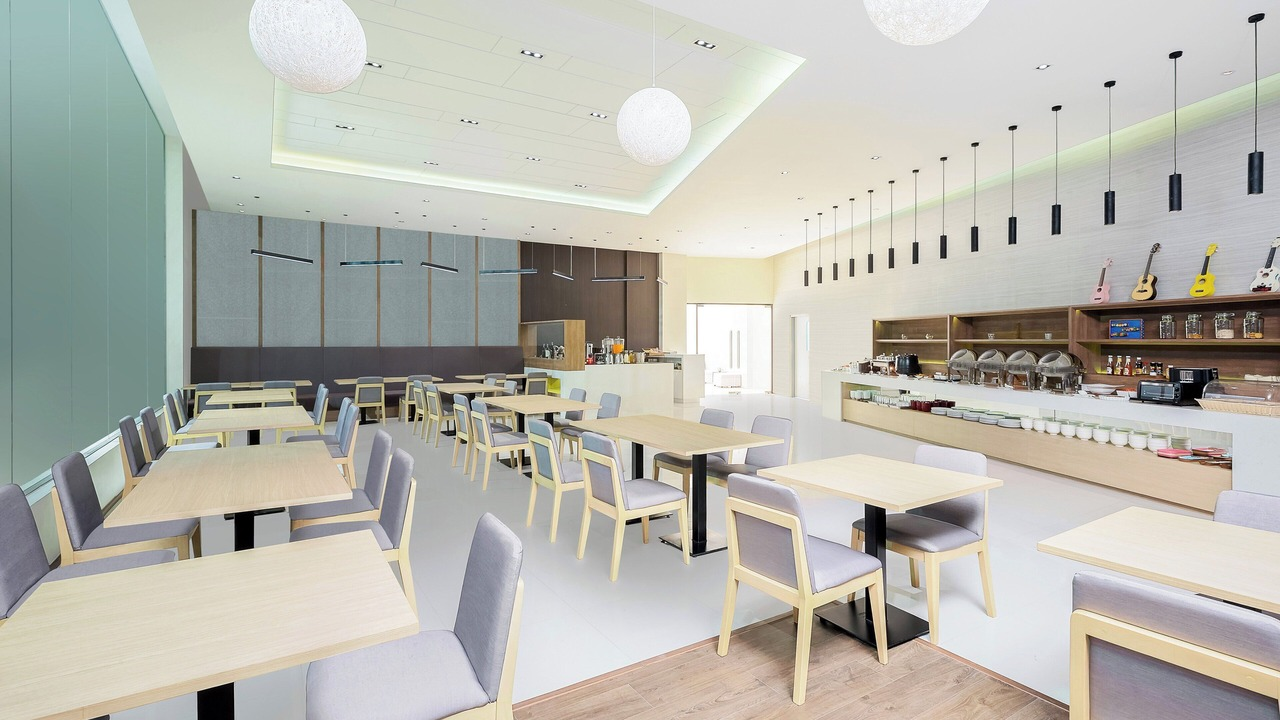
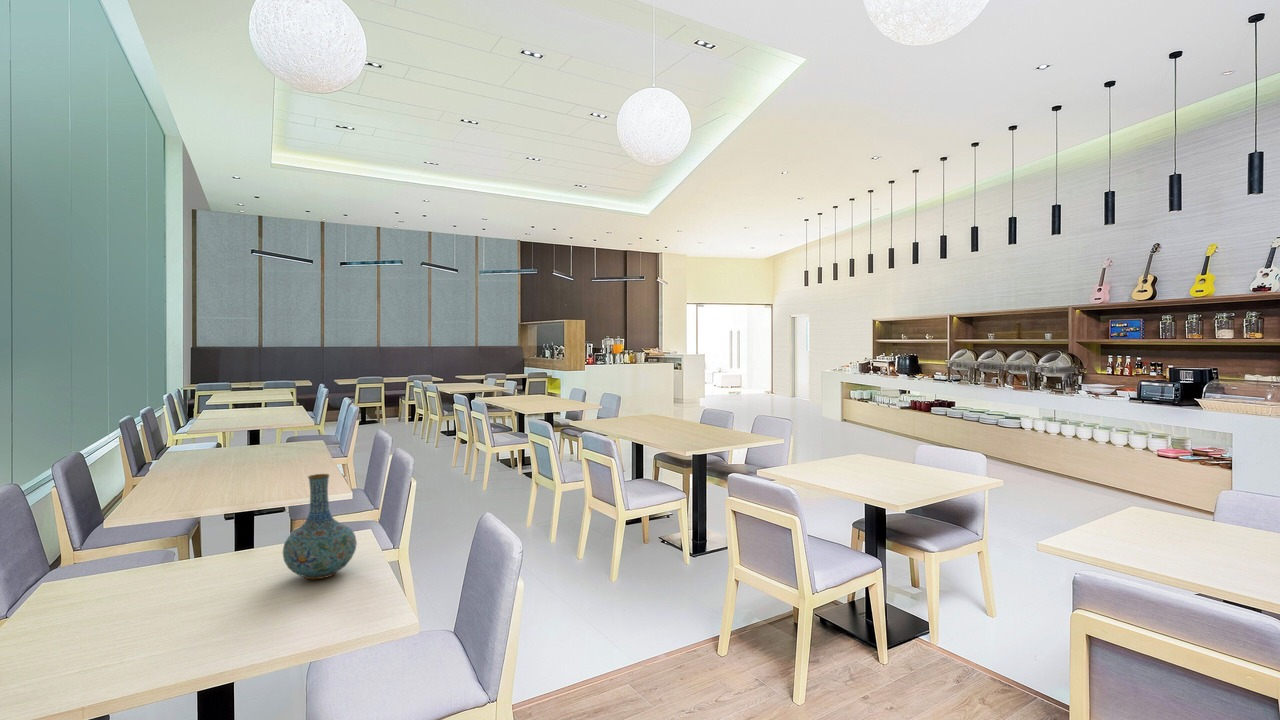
+ vase [282,473,358,580]
